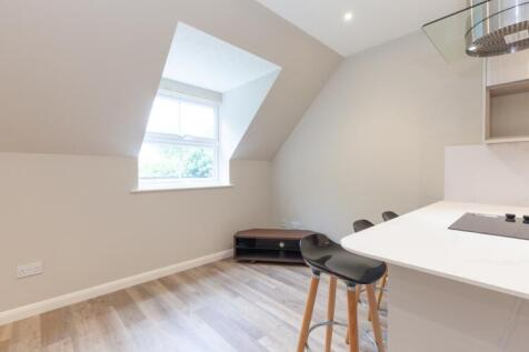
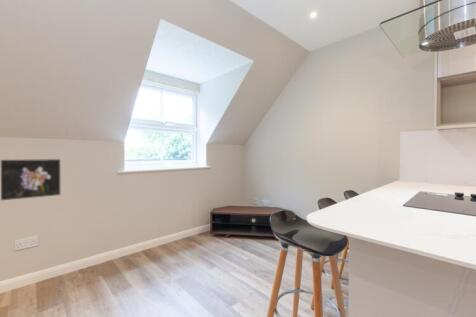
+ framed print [0,158,61,201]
